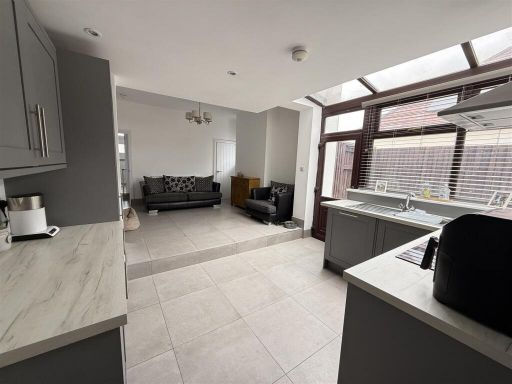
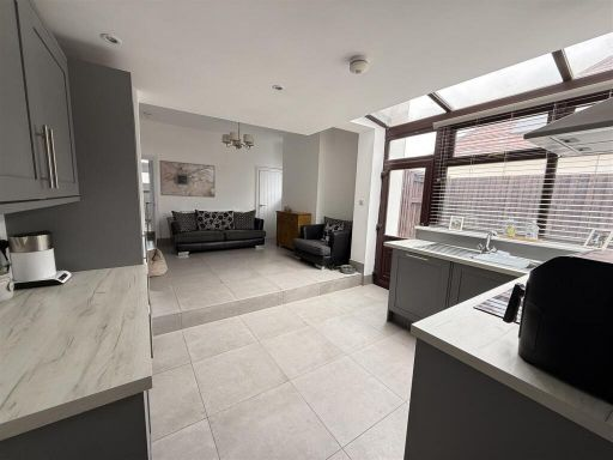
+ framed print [159,159,216,199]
